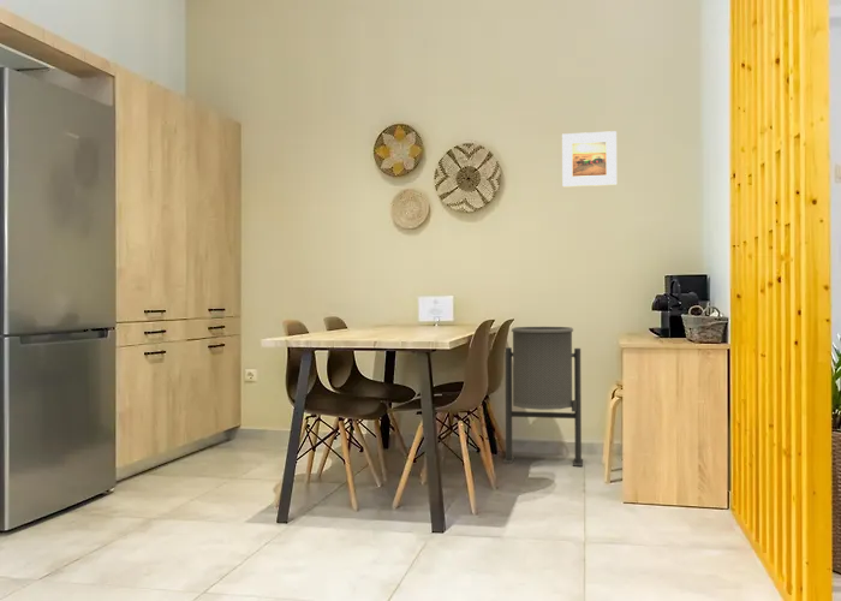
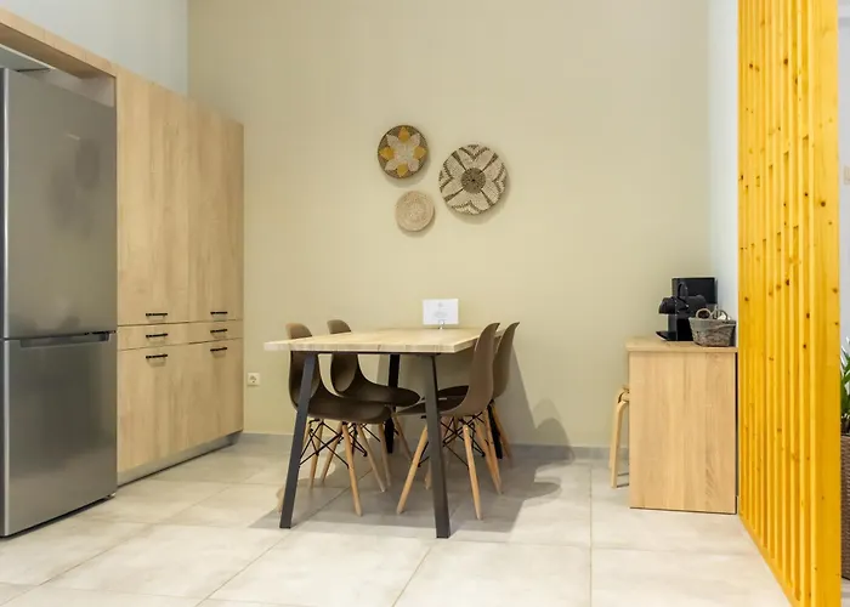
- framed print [561,130,618,188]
- trash can [502,326,584,468]
